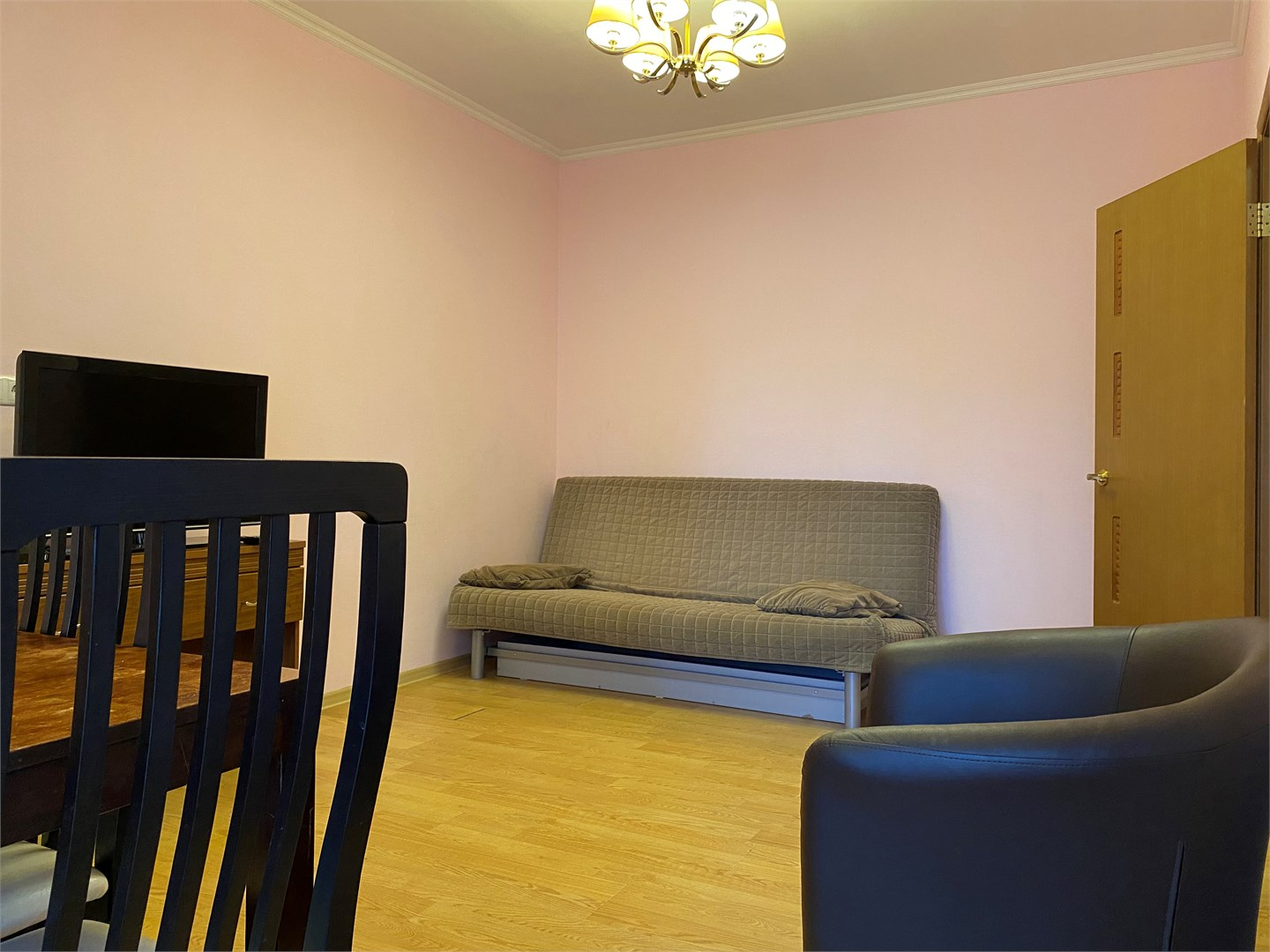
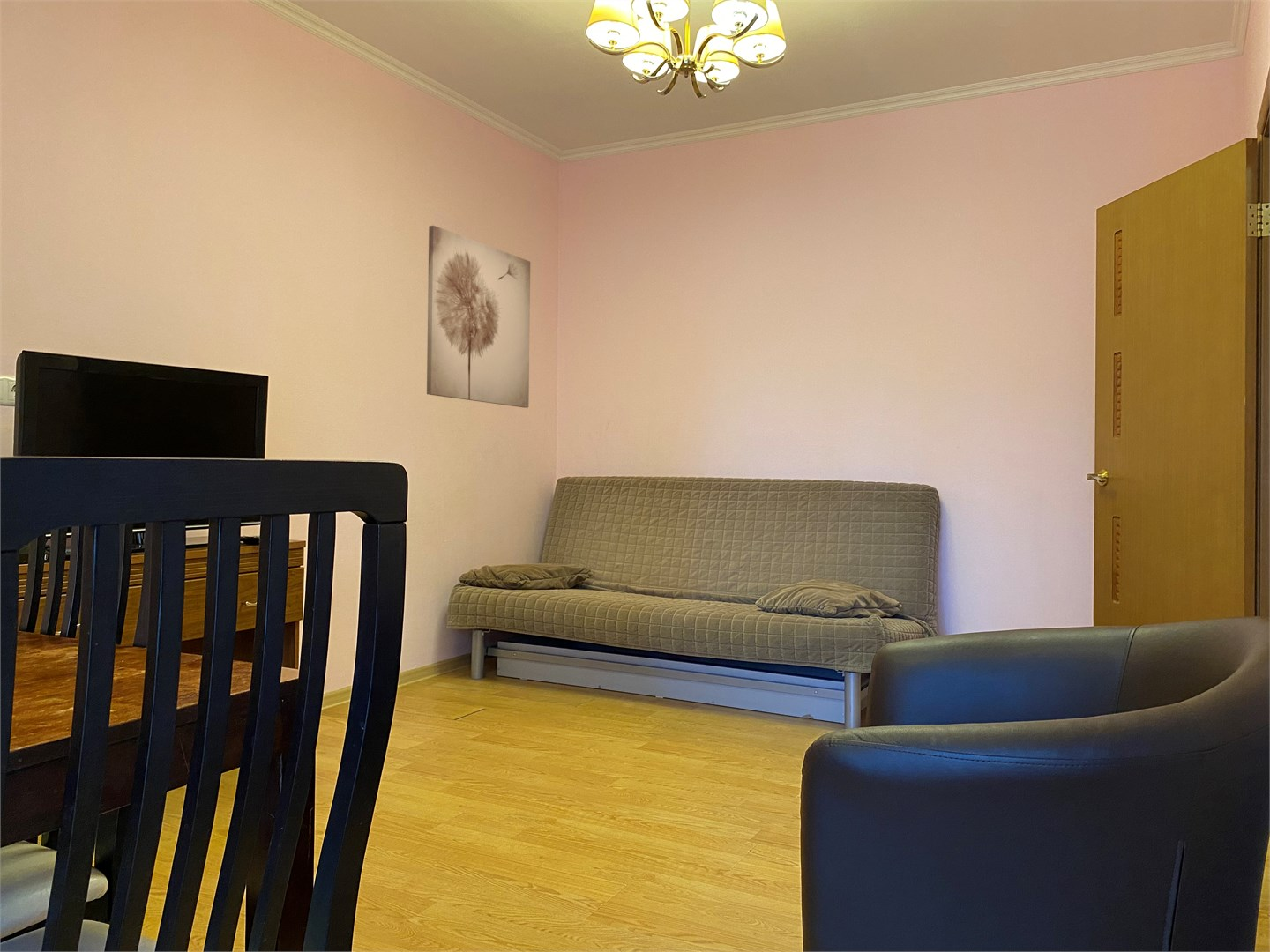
+ wall art [426,225,531,409]
